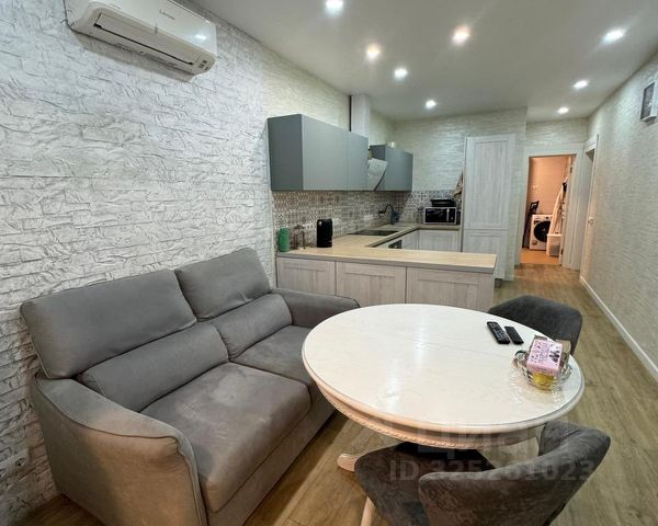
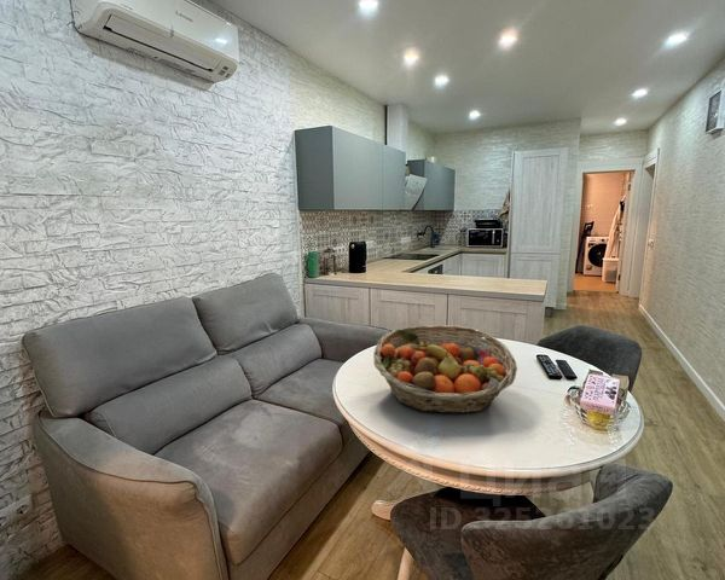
+ fruit basket [372,324,518,414]
